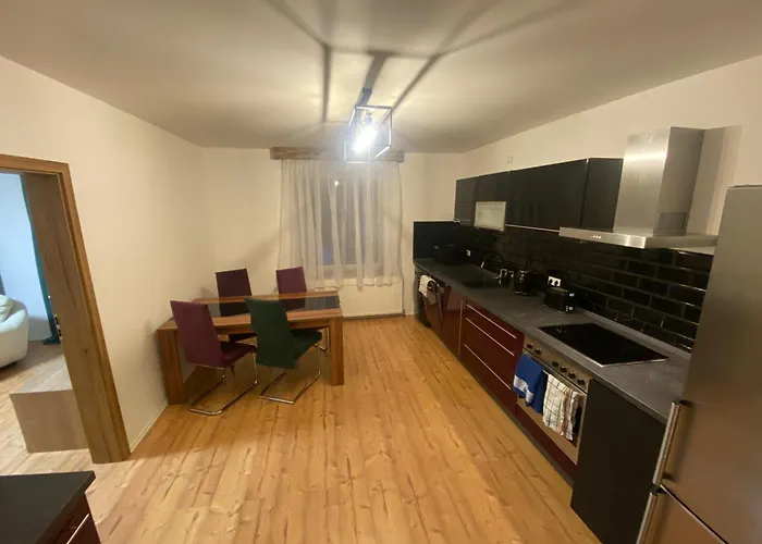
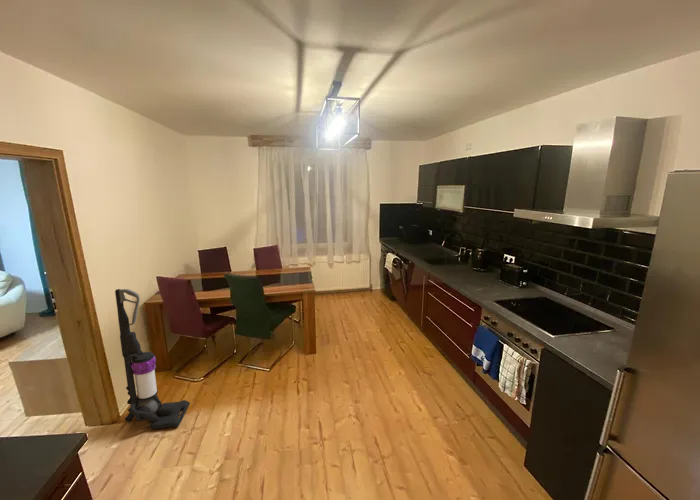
+ vacuum cleaner [114,288,191,430]
